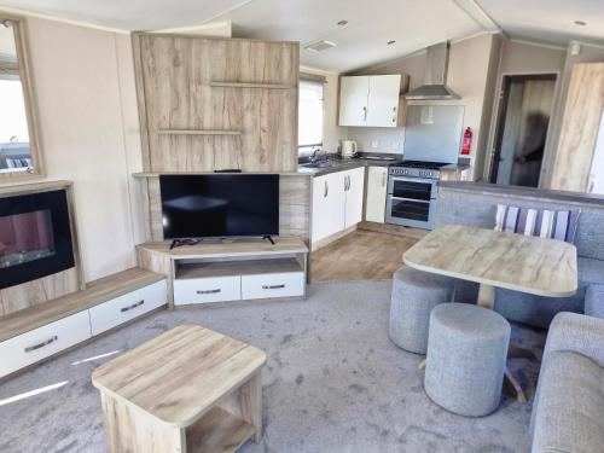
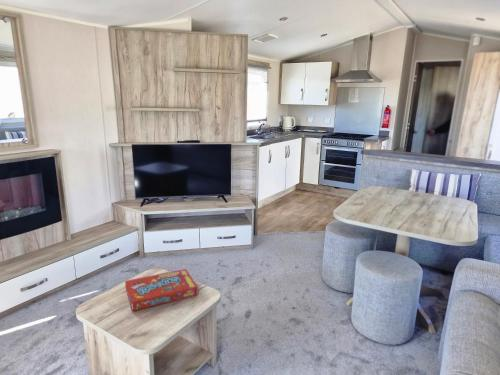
+ snack box [124,268,199,312]
